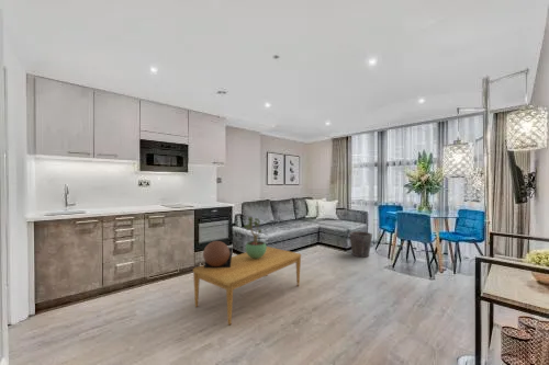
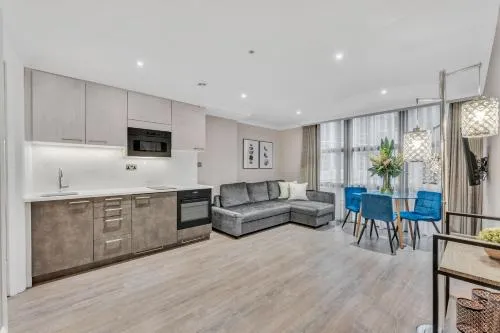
- decorative sphere [202,240,234,269]
- coffee table [192,246,302,327]
- waste bin [348,230,373,259]
- potted plant [243,216,268,259]
